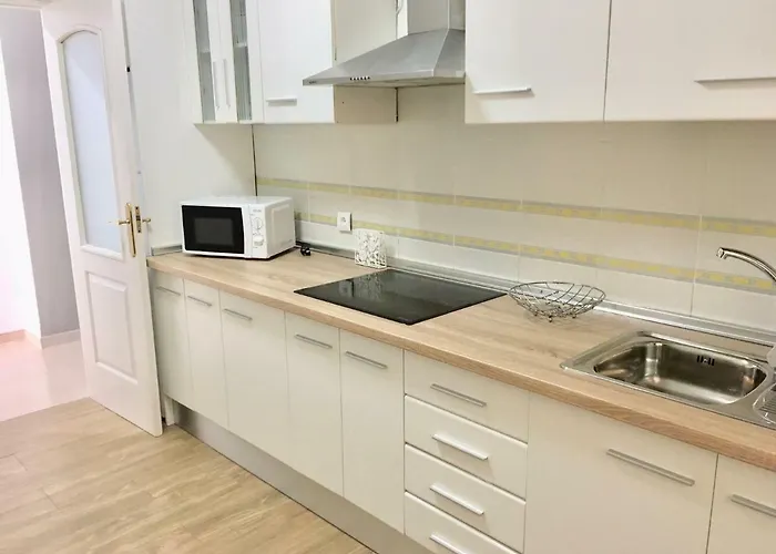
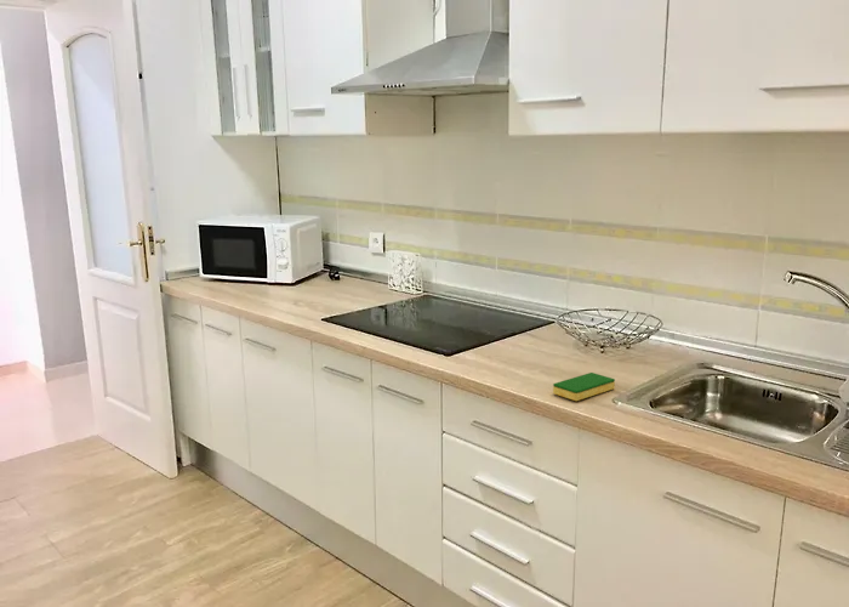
+ dish sponge [552,371,616,402]
